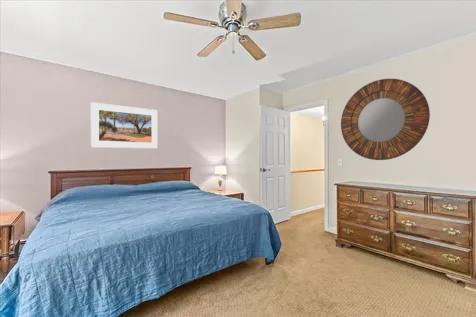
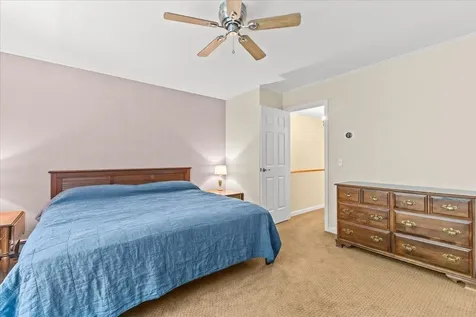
- home mirror [340,78,431,161]
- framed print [90,101,159,150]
